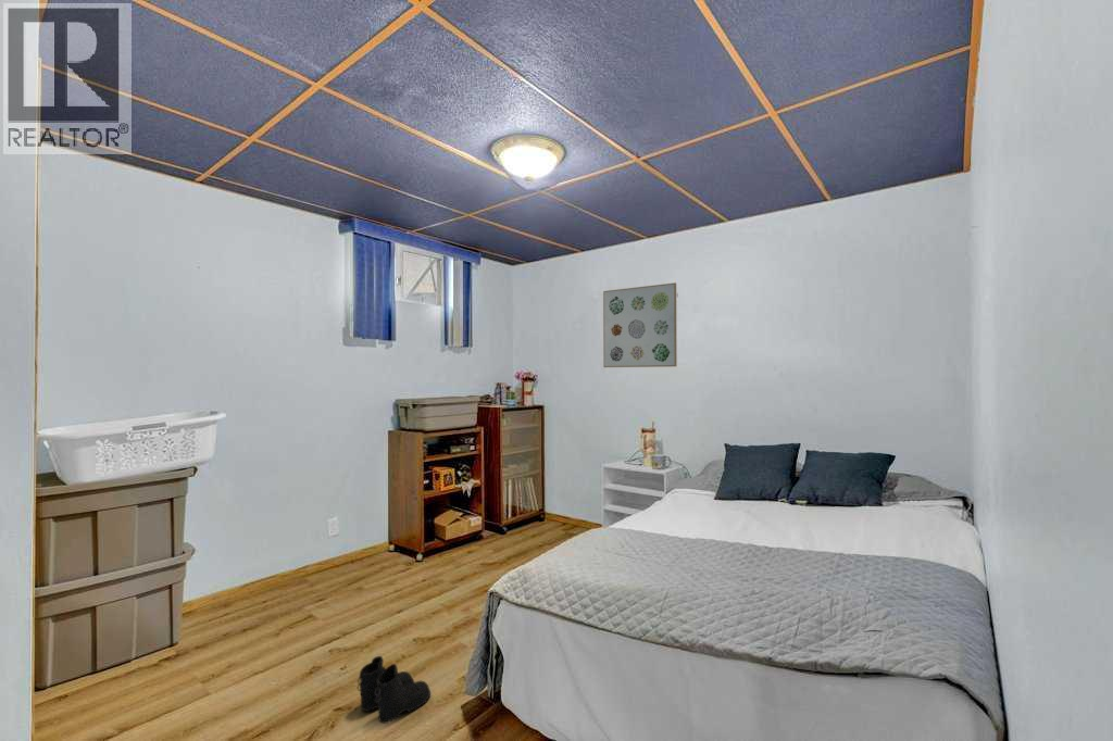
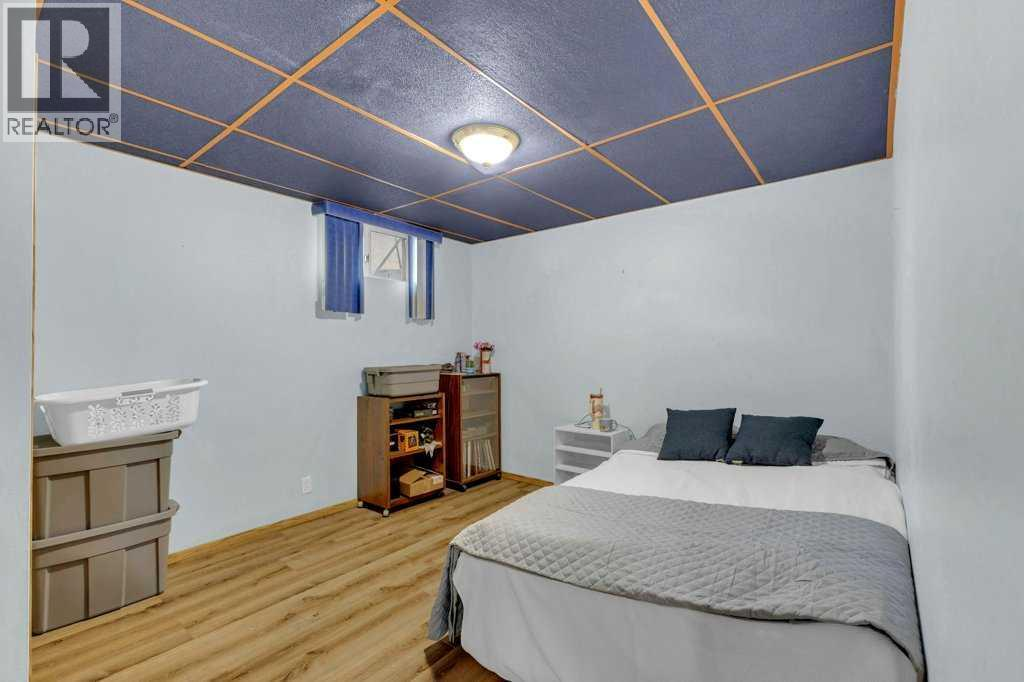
- boots [357,655,432,725]
- wall art [602,281,678,368]
